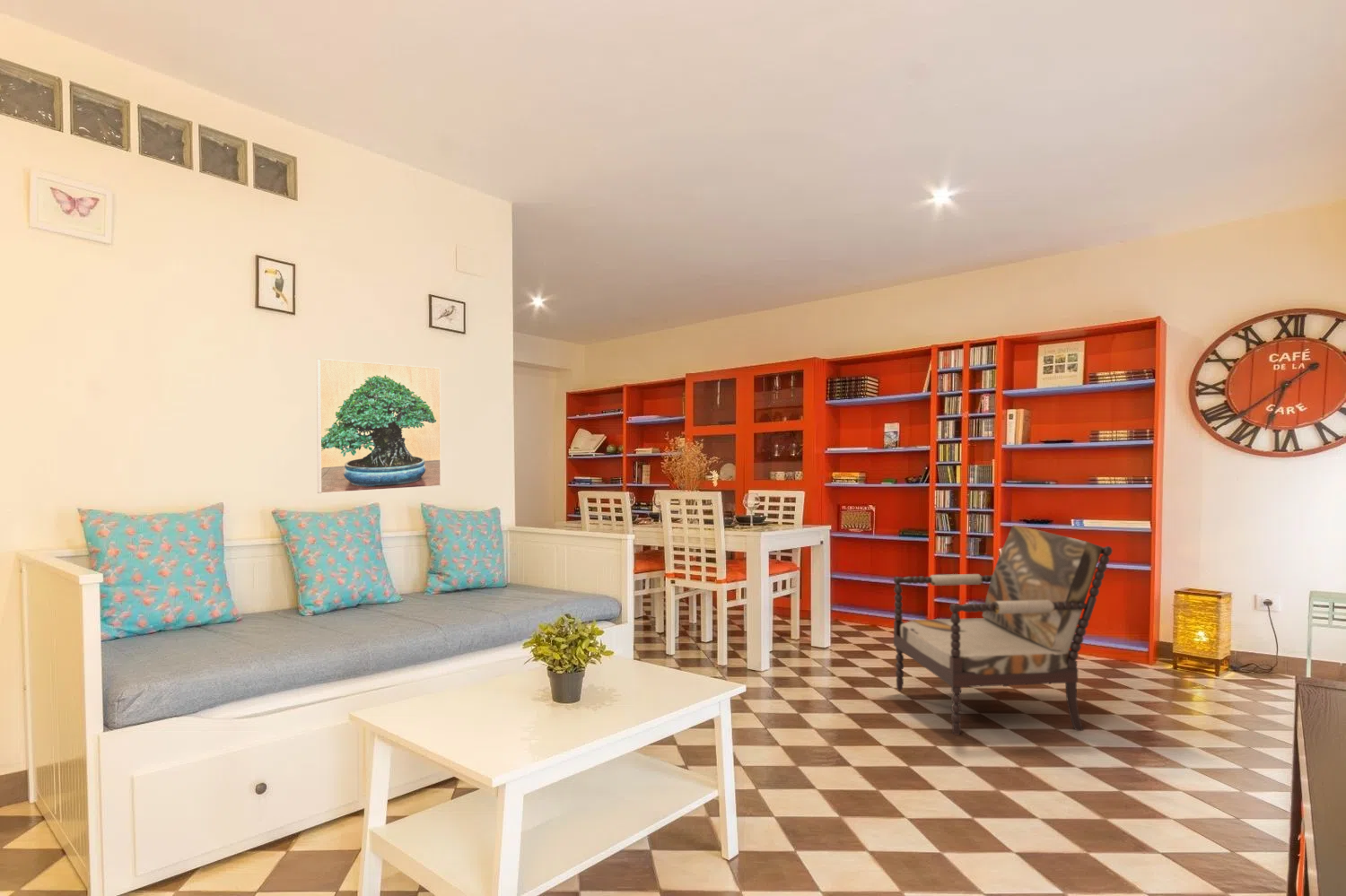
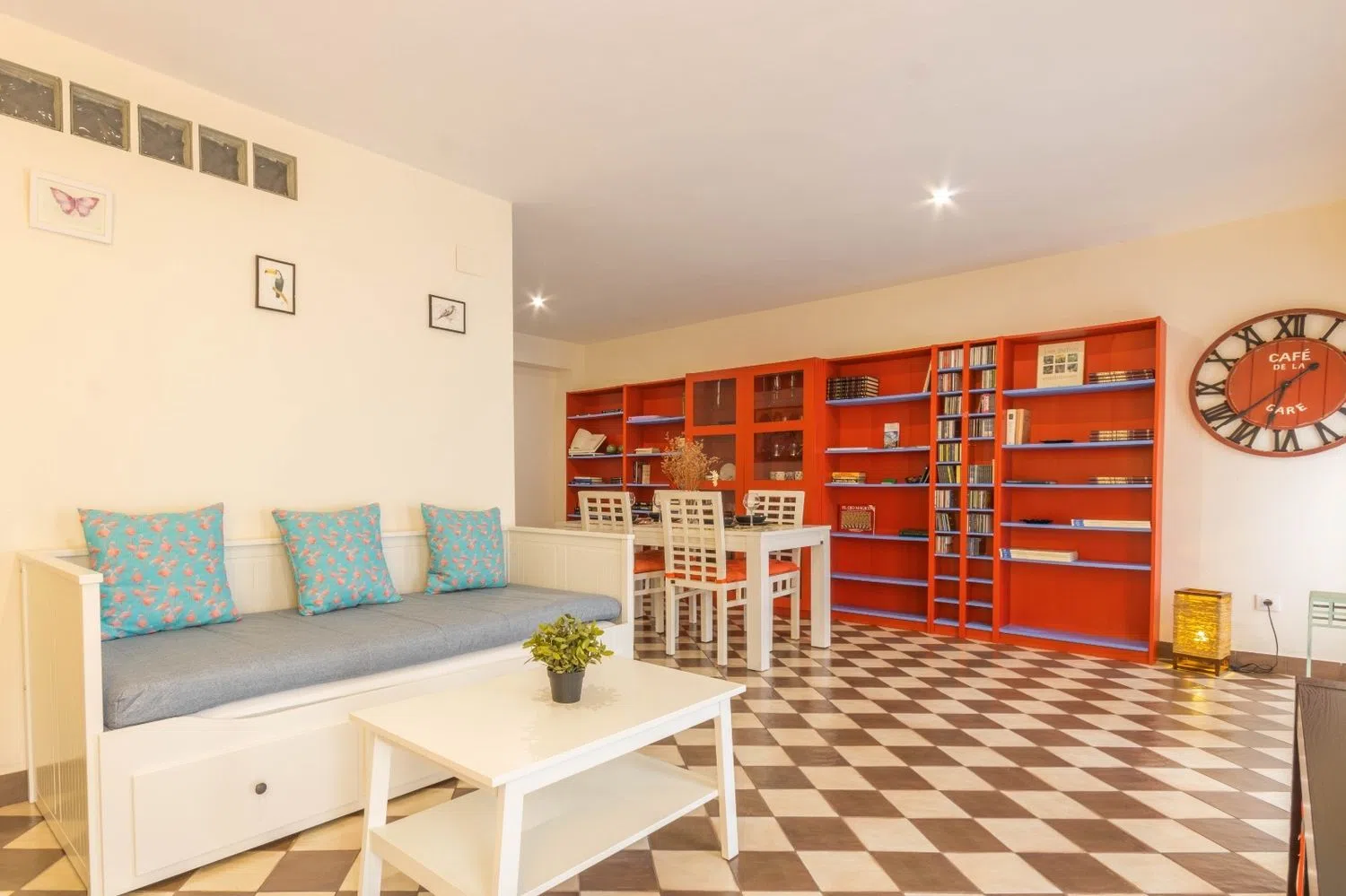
- armchair [893,525,1114,735]
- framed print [316,358,441,494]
